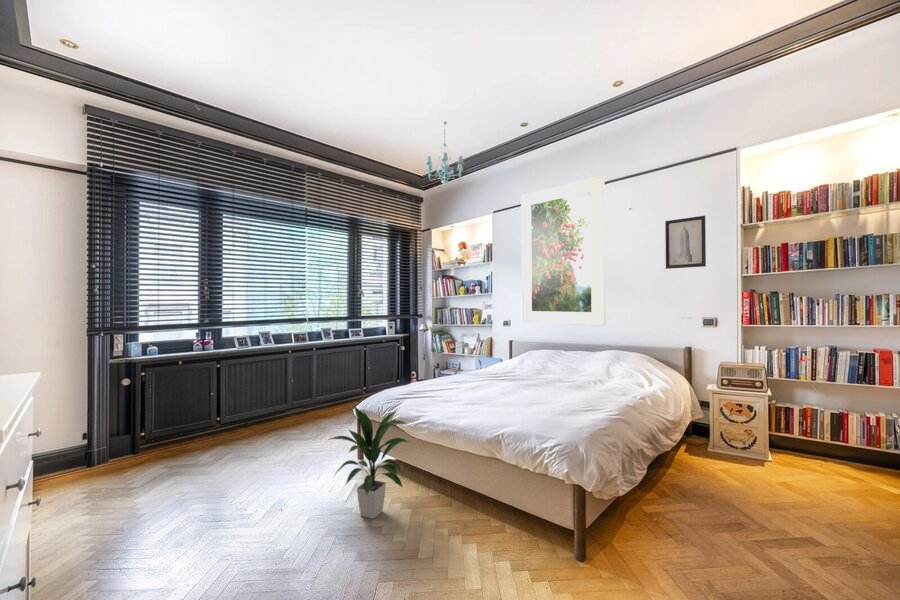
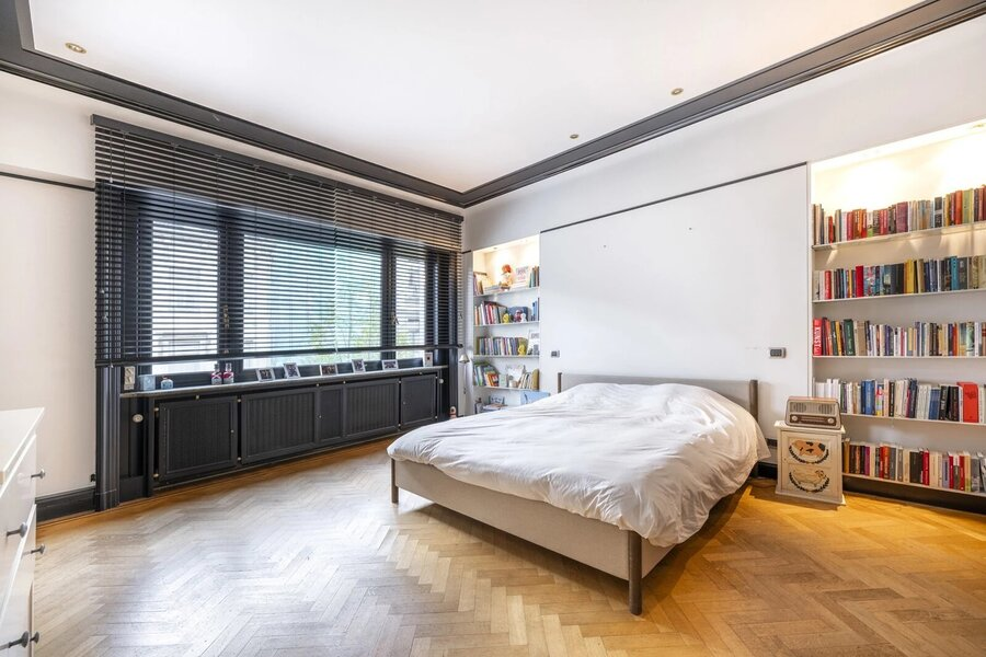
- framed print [520,175,606,327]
- wall art [664,215,707,270]
- indoor plant [329,405,411,520]
- chandelier [425,121,465,186]
